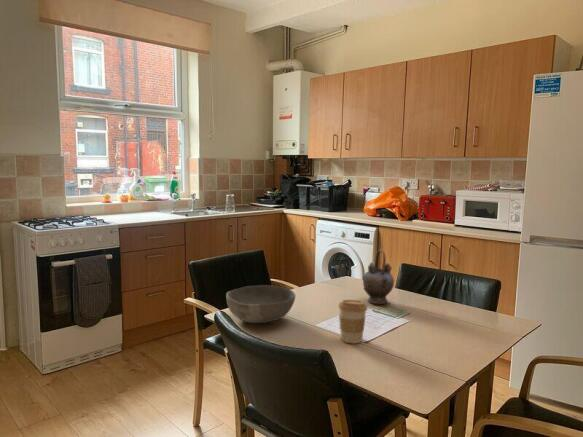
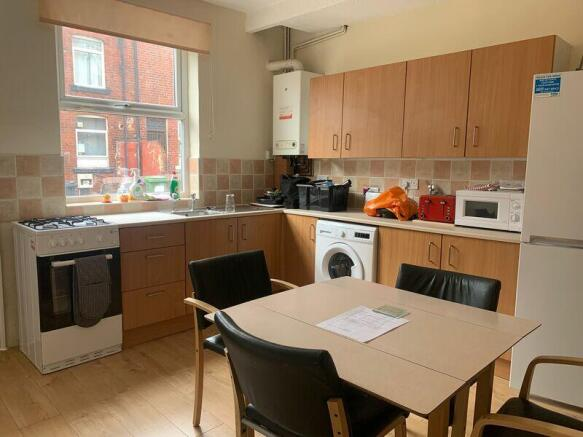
- bowl [225,284,296,324]
- teapot [362,249,395,305]
- coffee cup [337,299,368,344]
